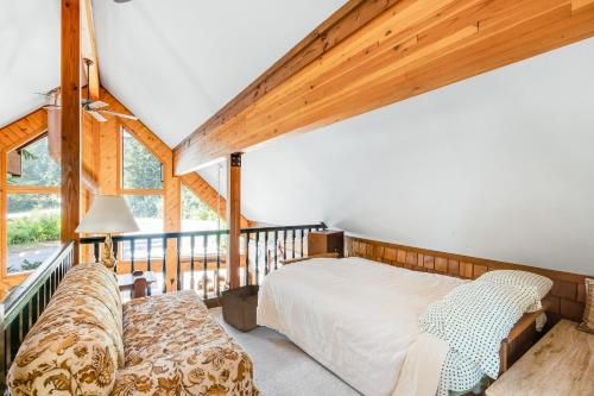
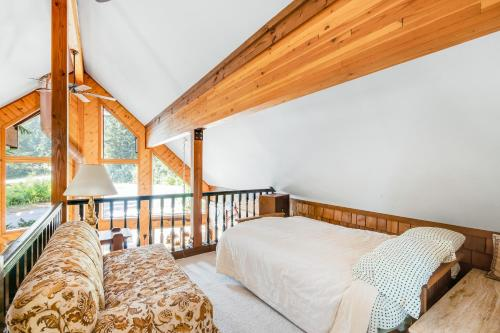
- storage bin [220,283,261,333]
